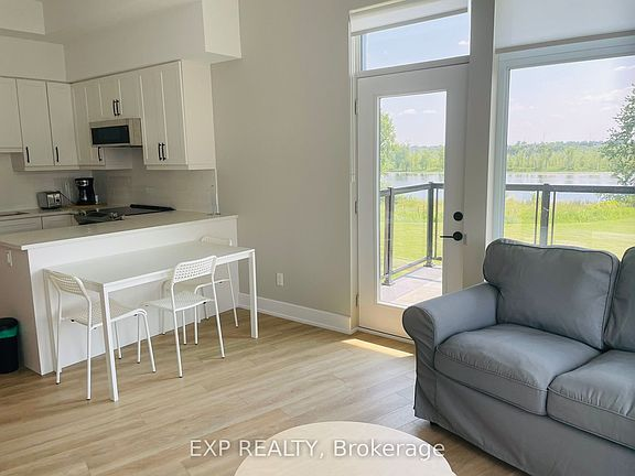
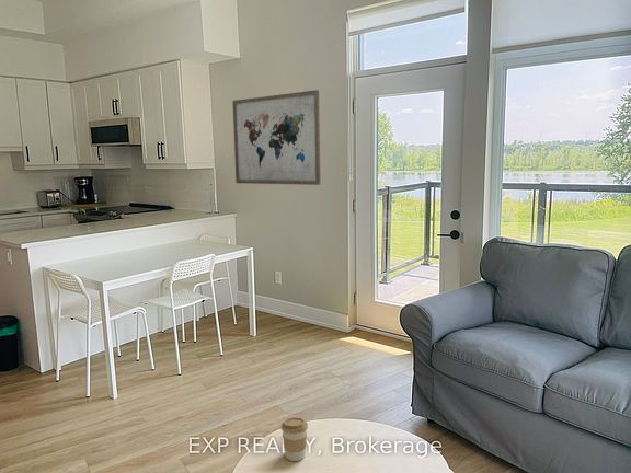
+ coffee cup [280,417,309,462]
+ wall art [231,89,322,186]
